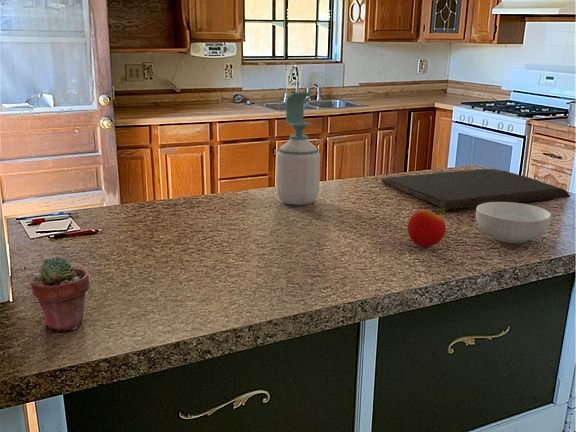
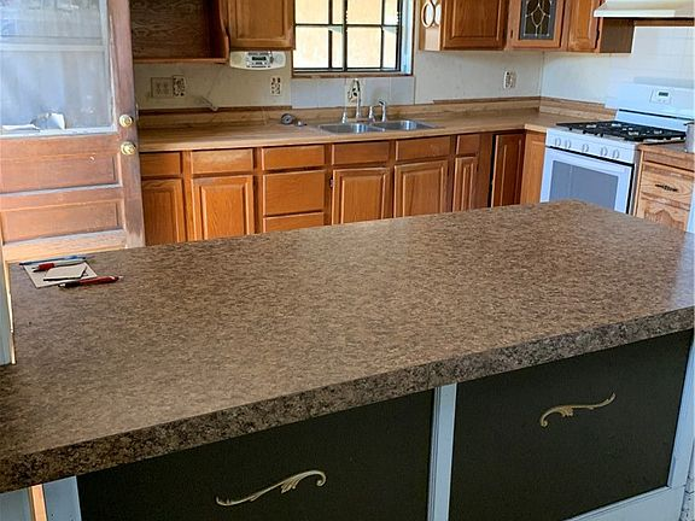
- cutting board [381,168,571,210]
- potted succulent [30,256,90,332]
- soap bottle [275,91,321,206]
- cereal bowl [475,202,552,244]
- apple [407,207,447,248]
